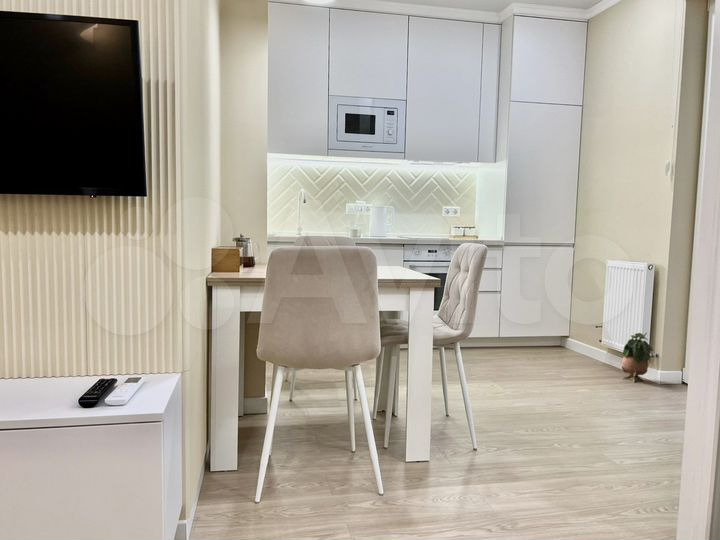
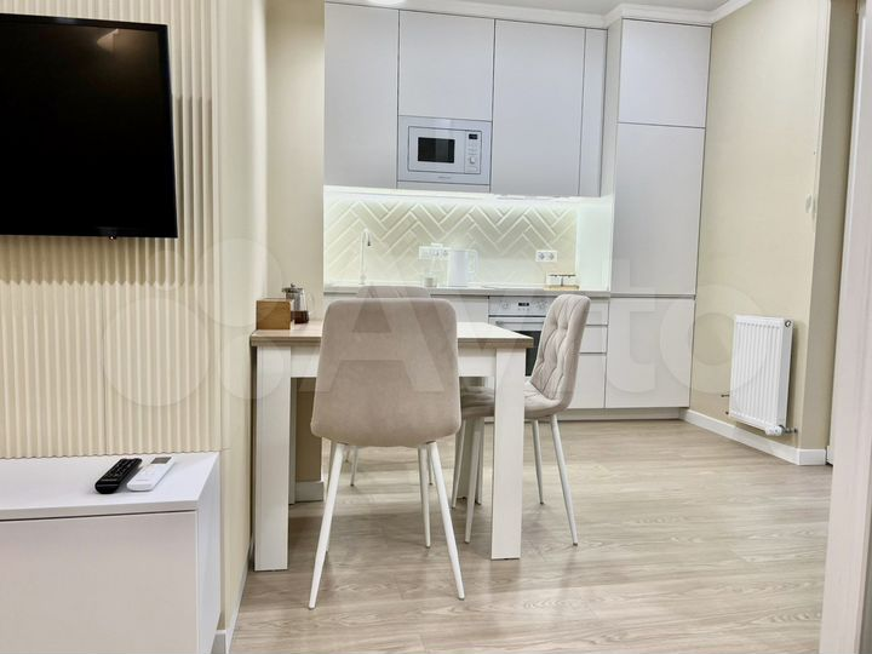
- potted plant [621,332,654,384]
